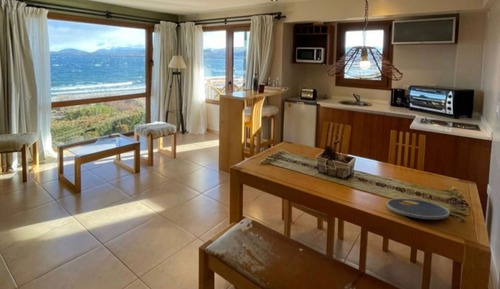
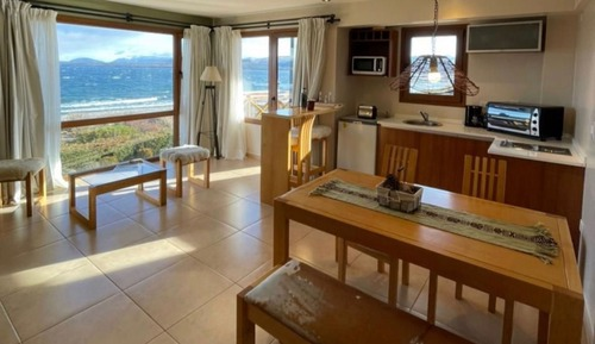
- plate [386,197,451,220]
